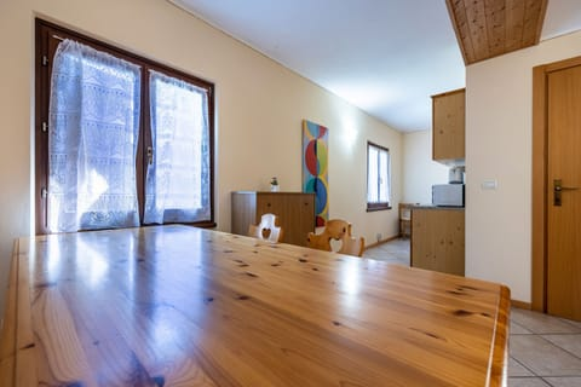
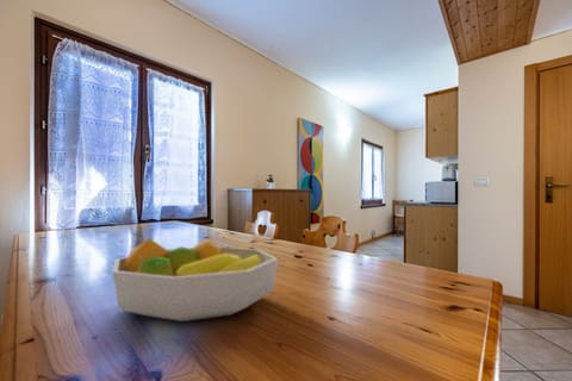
+ fruit bowl [111,237,280,323]
